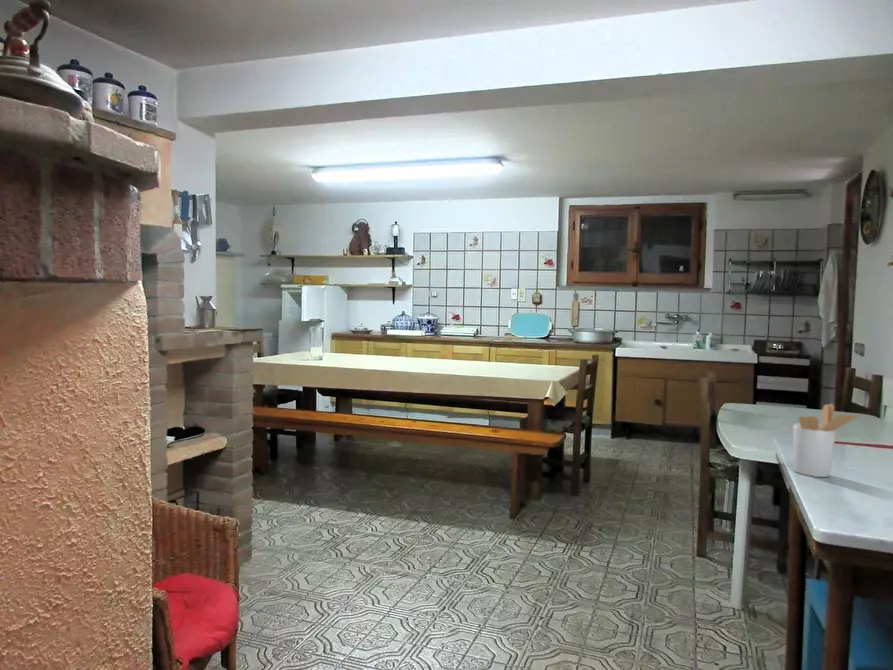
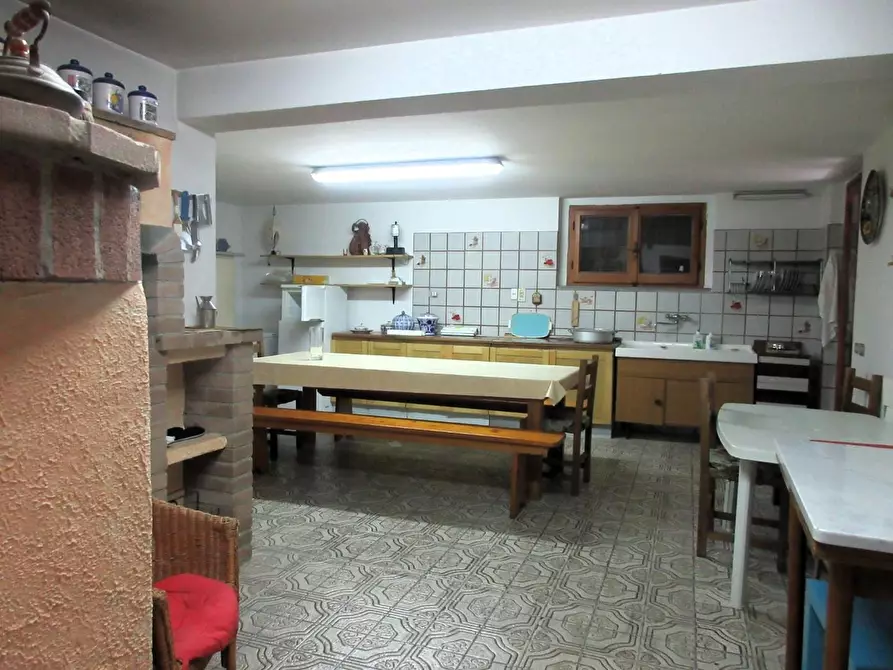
- utensil holder [792,403,861,478]
